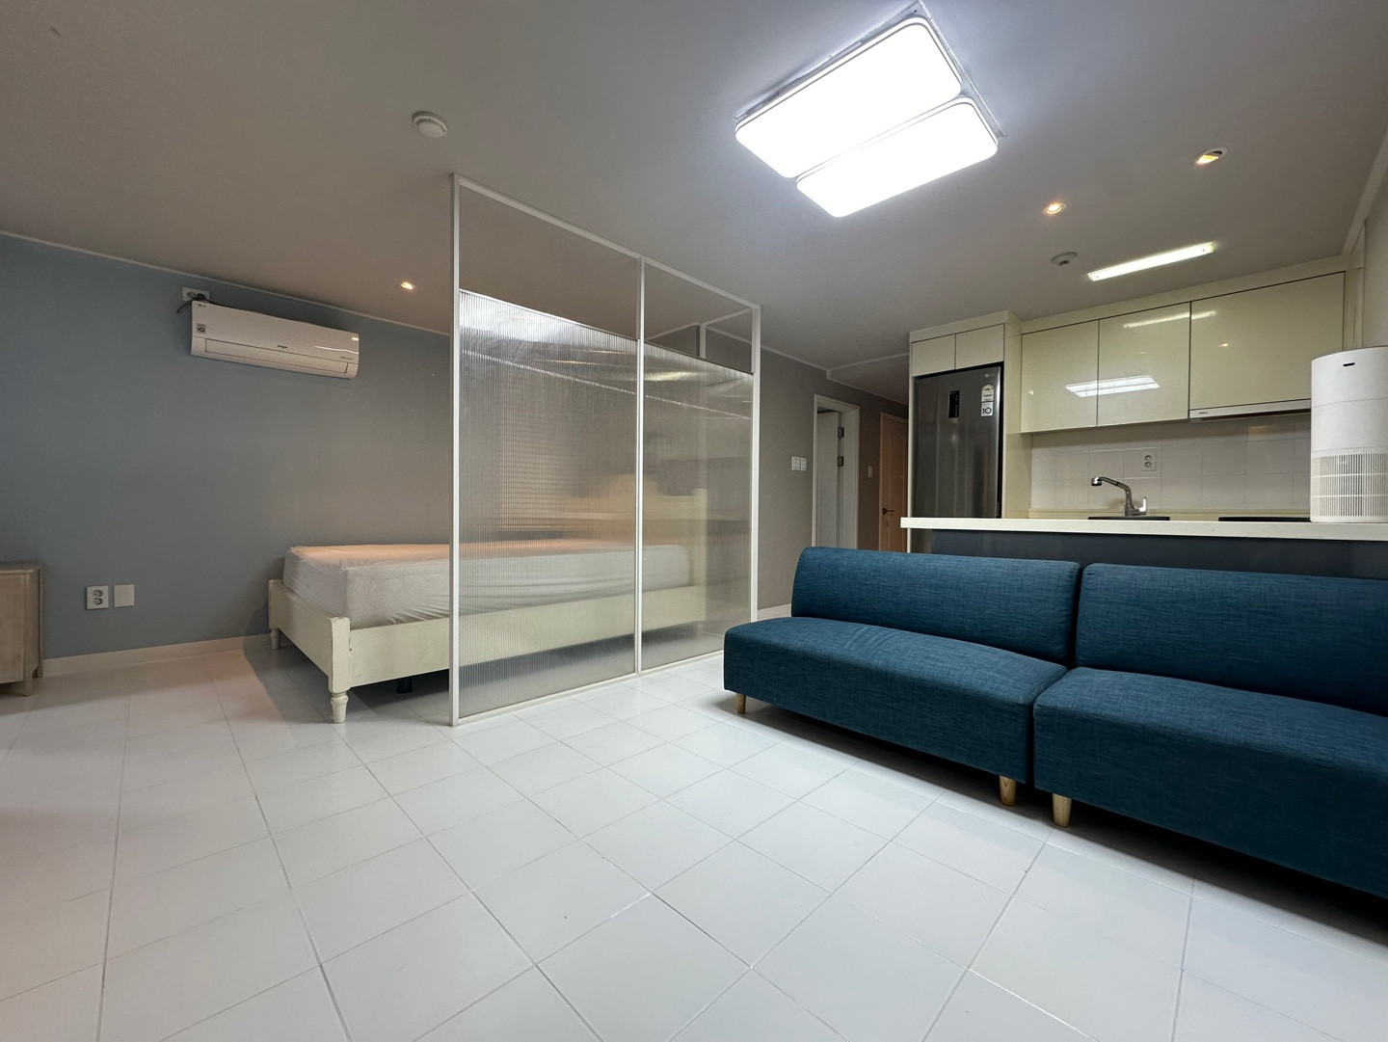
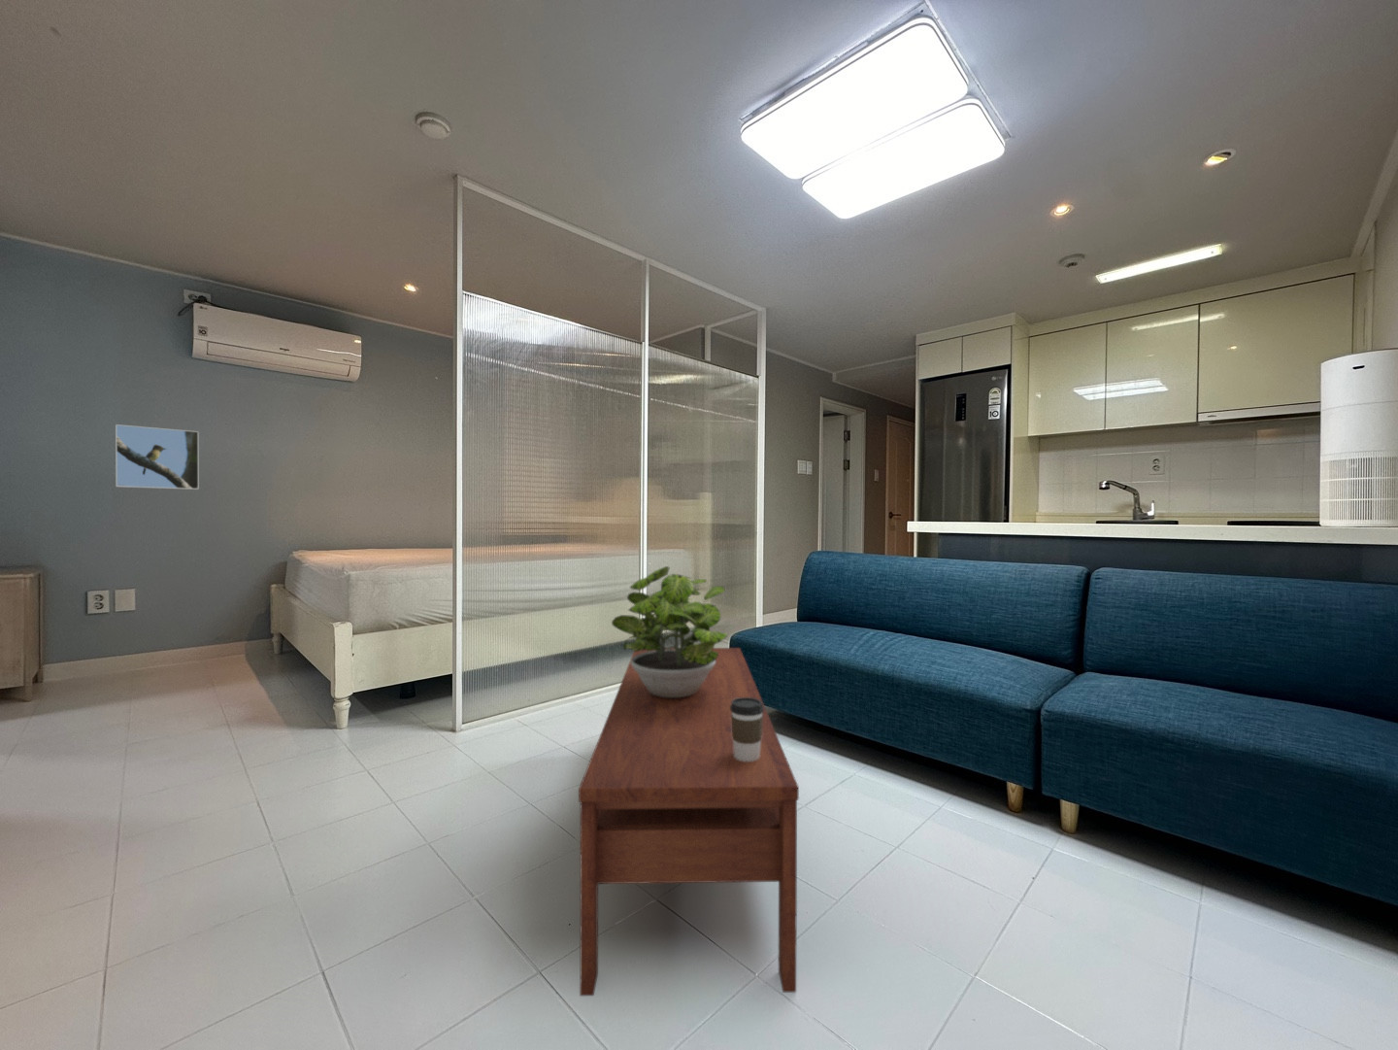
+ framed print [115,424,200,491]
+ coffee cup [730,697,764,761]
+ coffee table [578,647,800,997]
+ potted plant [611,566,729,698]
